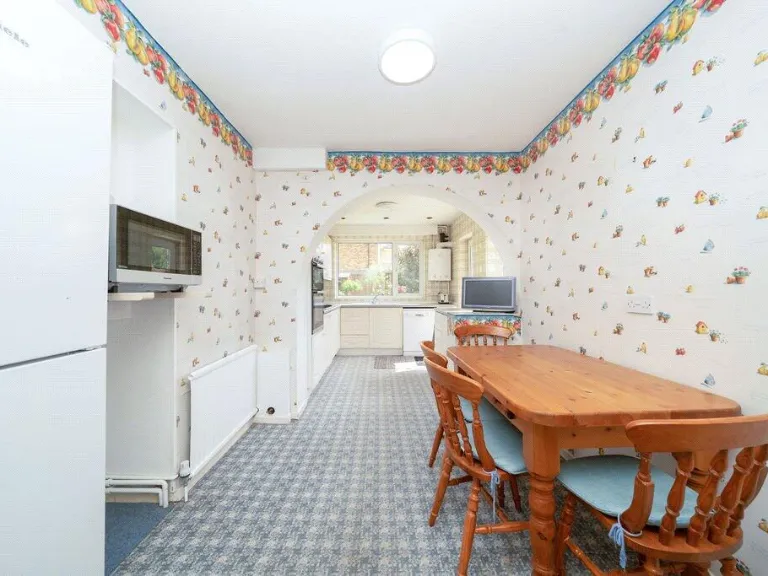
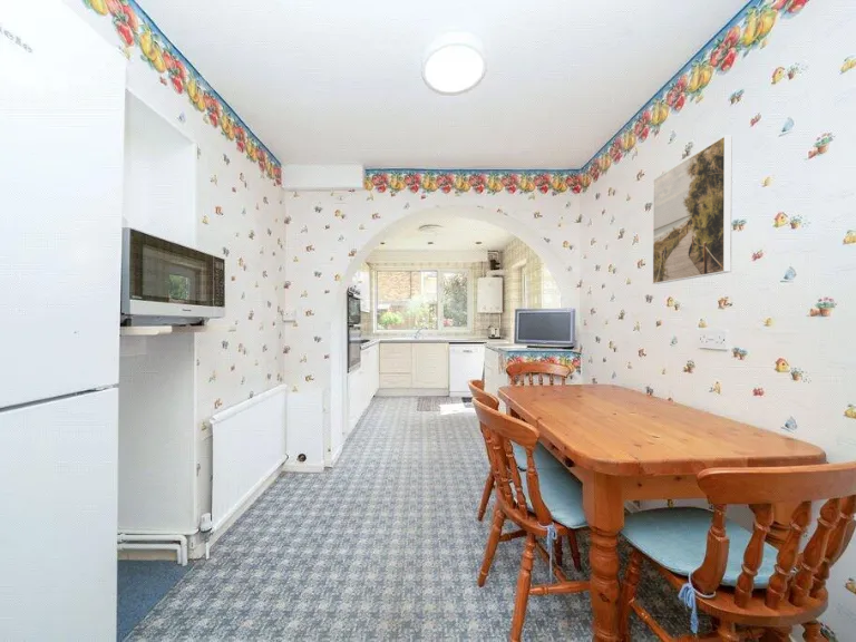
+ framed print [652,135,733,285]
